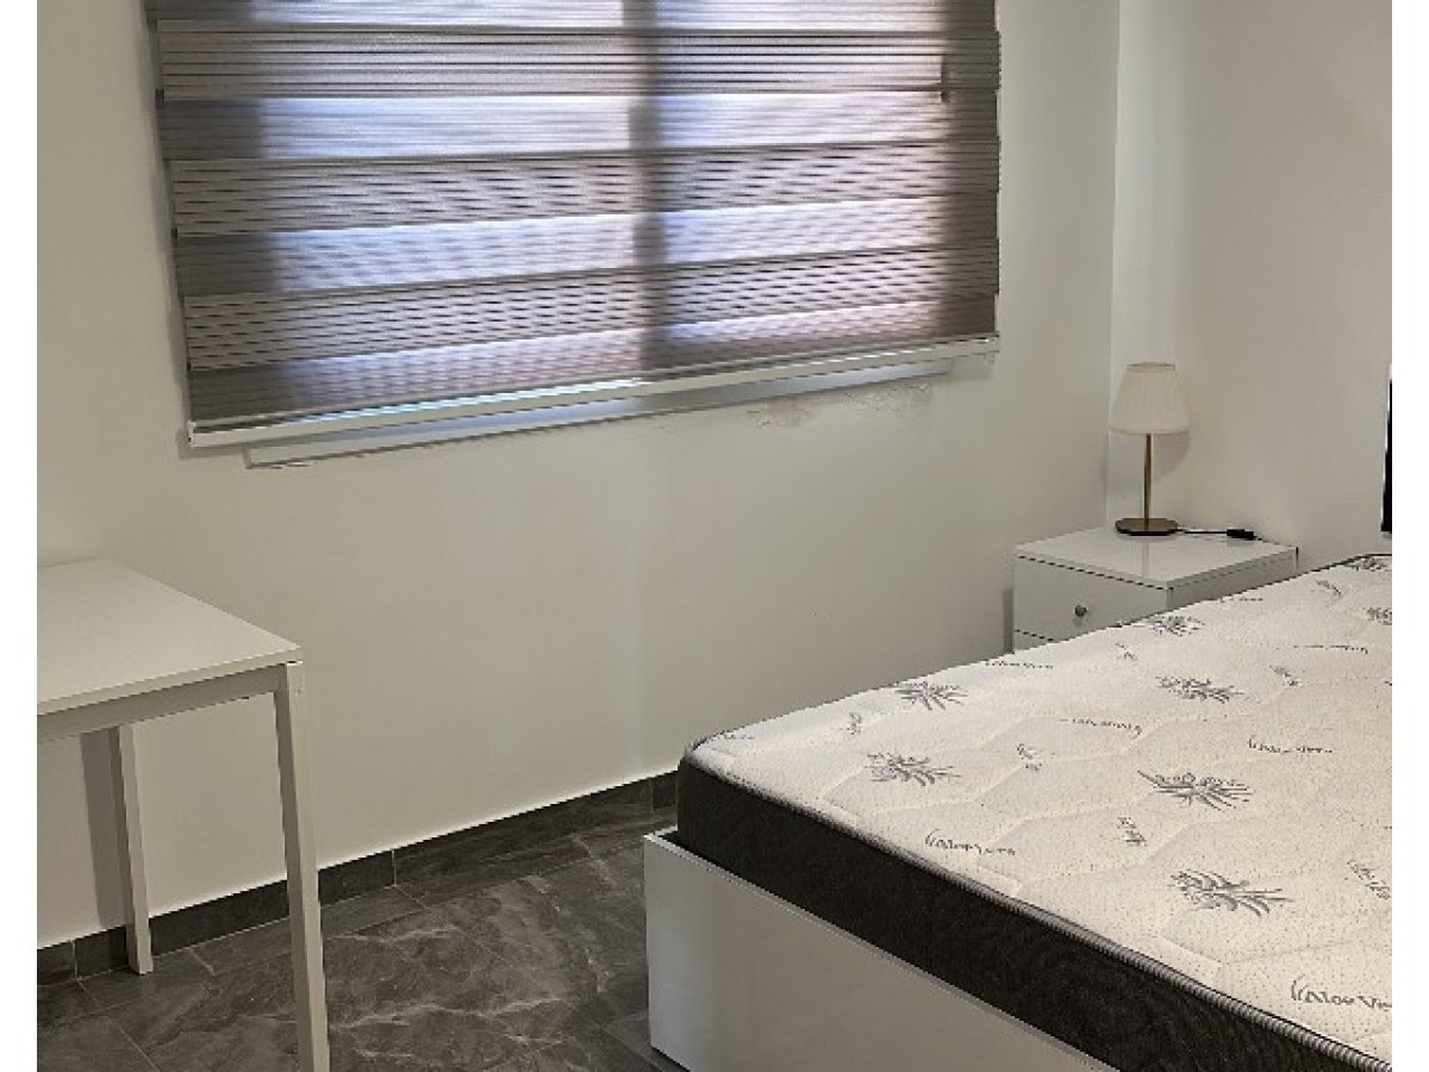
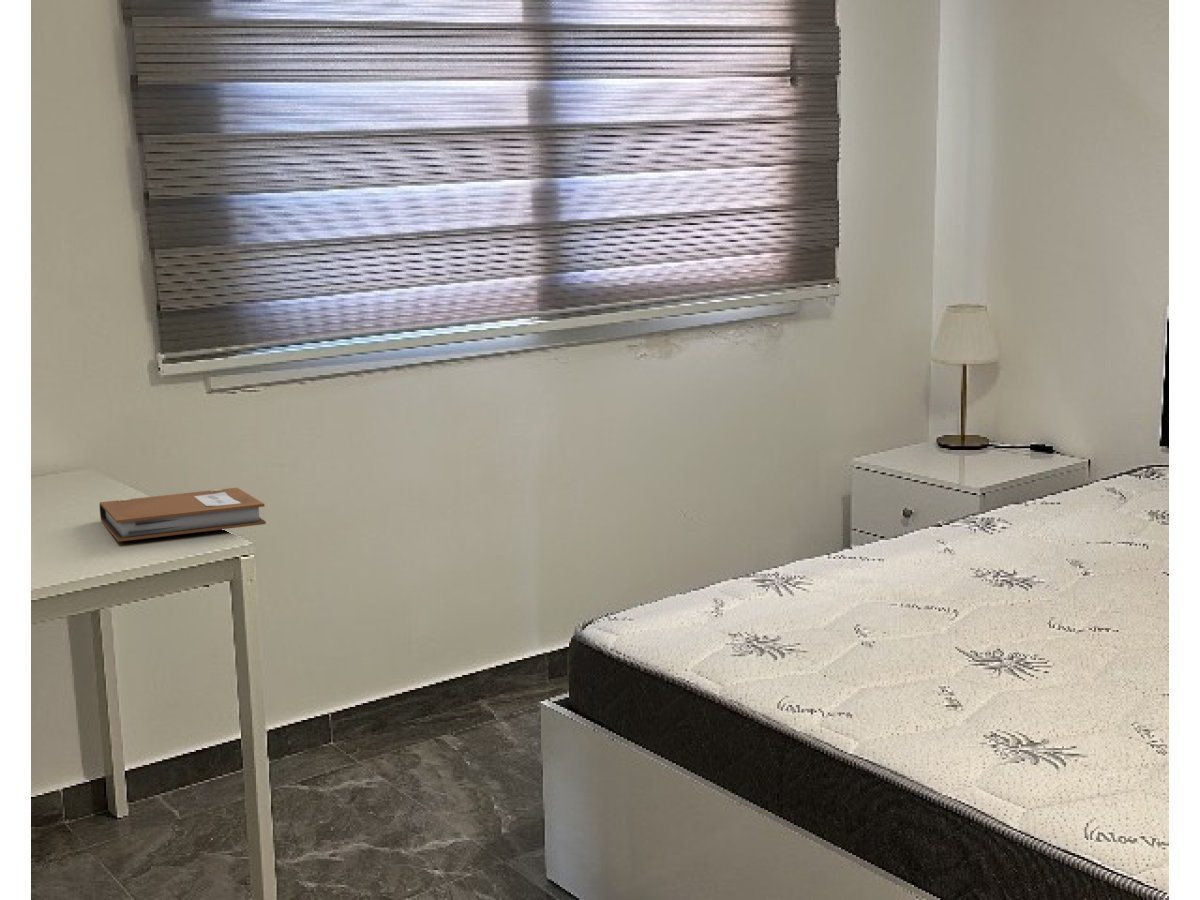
+ notebook [99,487,267,543]
